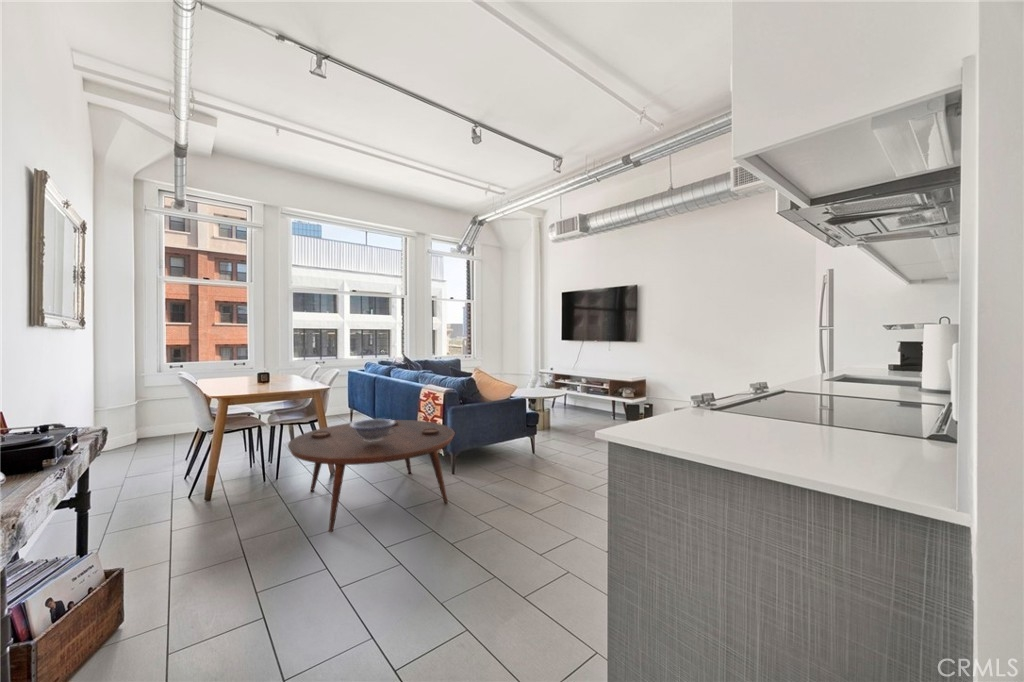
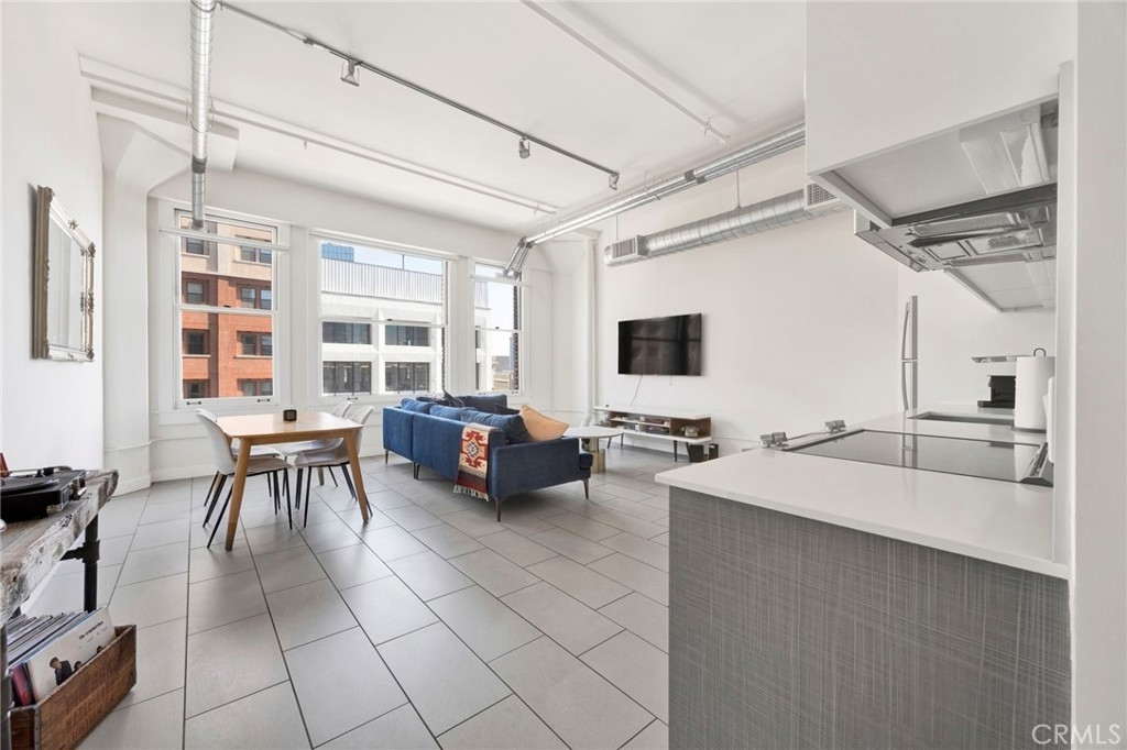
- decorative bowl [350,418,395,442]
- coffee table [287,419,455,533]
